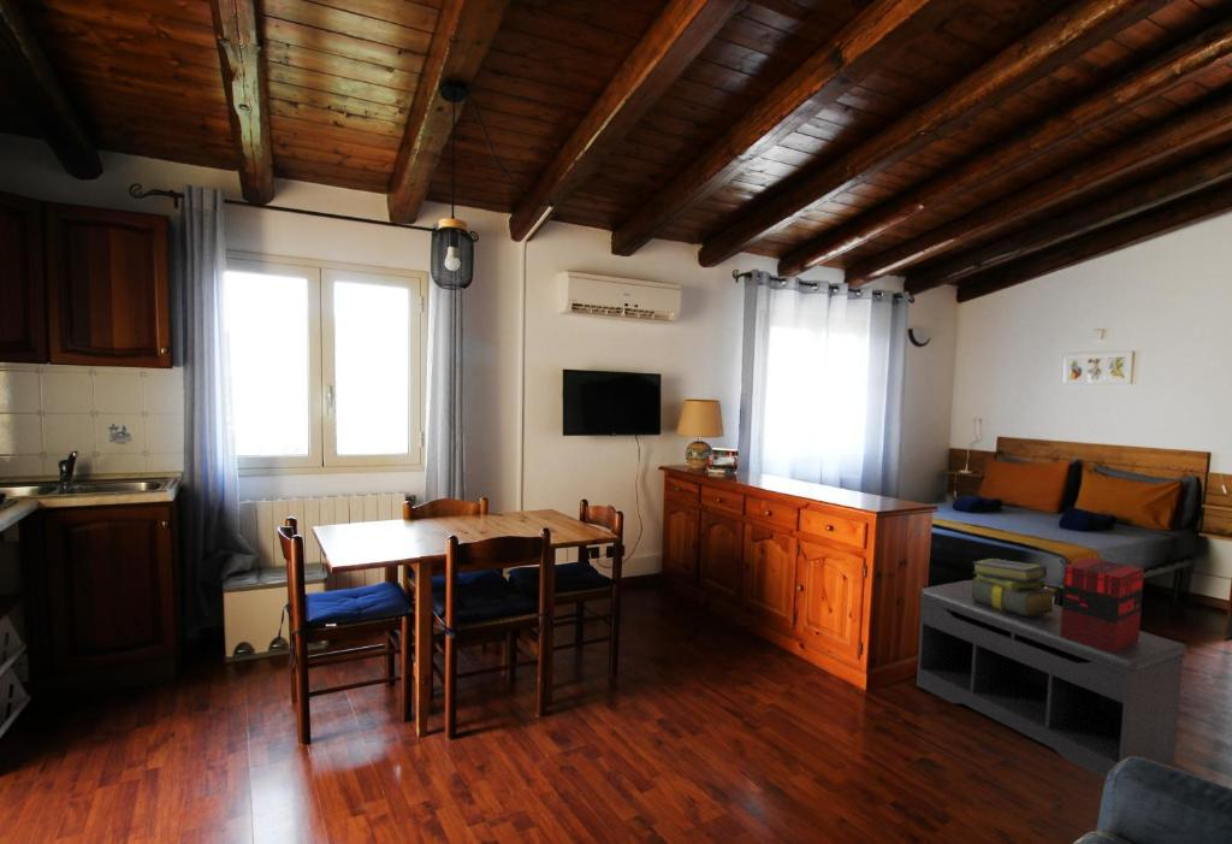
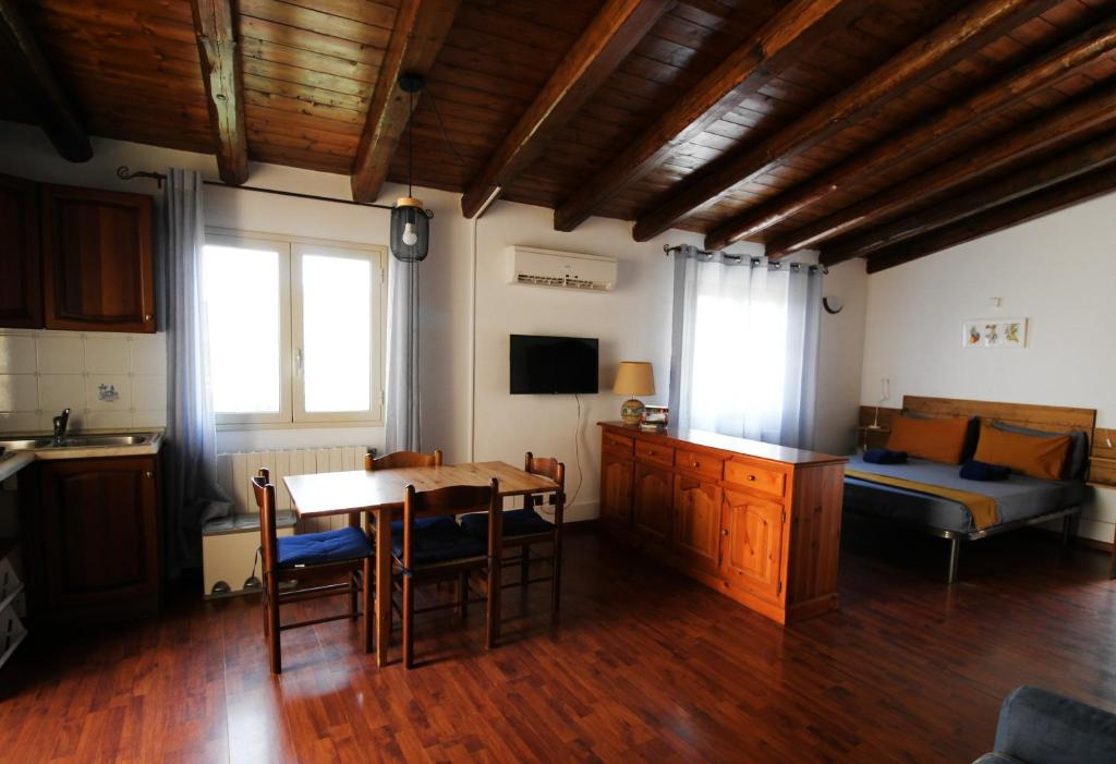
- decorative box [1060,556,1145,654]
- stack of books [971,557,1058,616]
- bench [916,579,1187,780]
